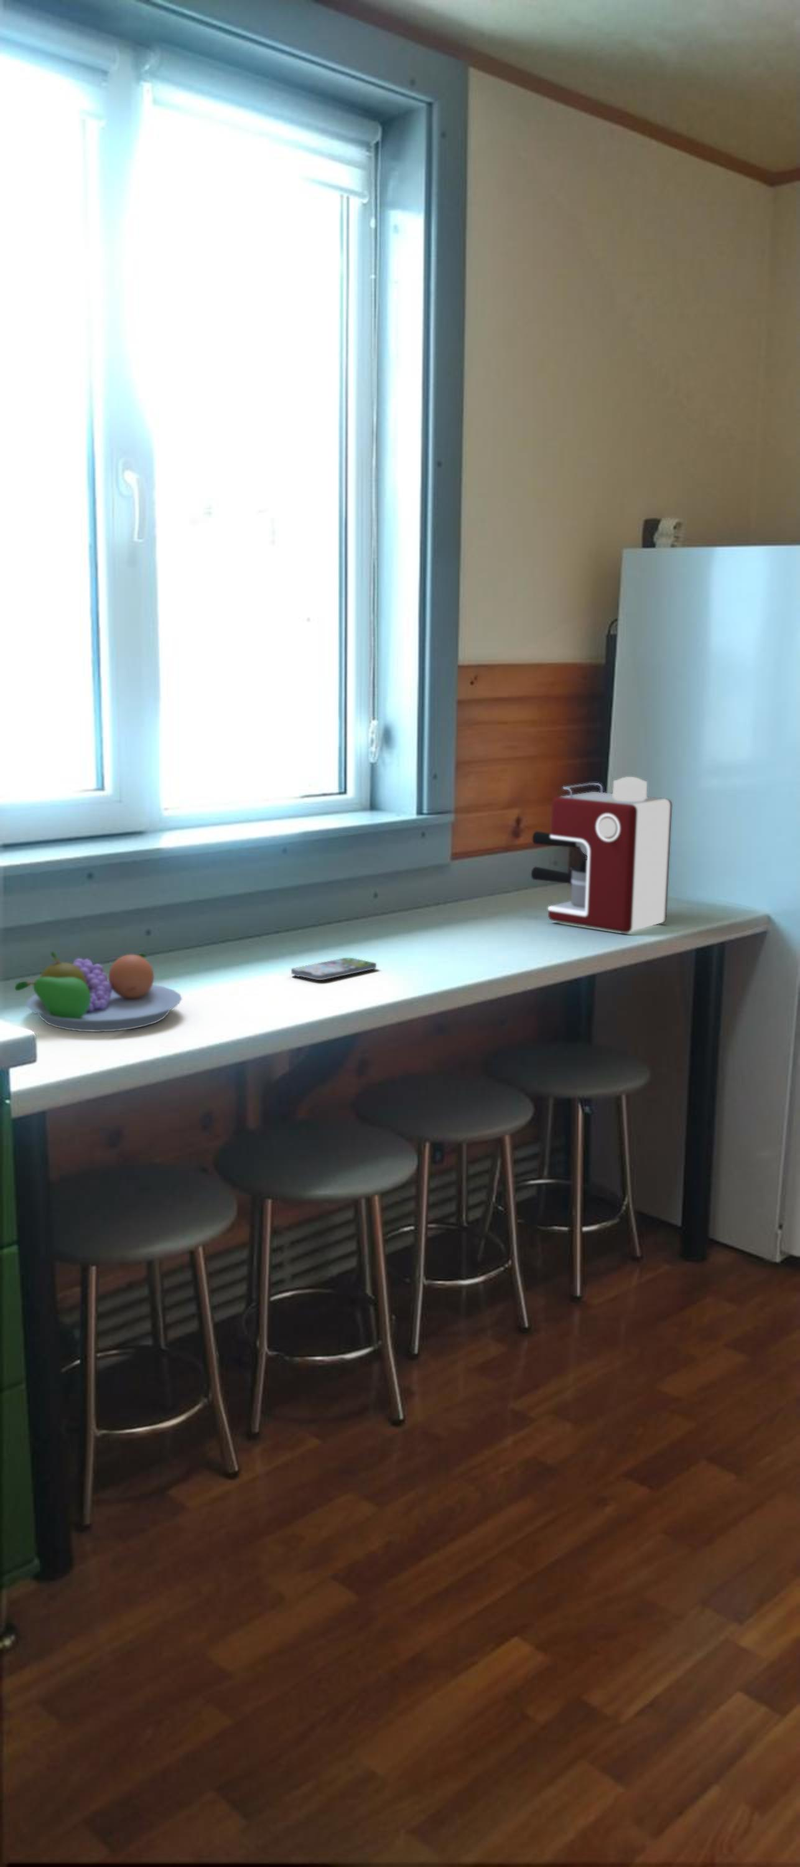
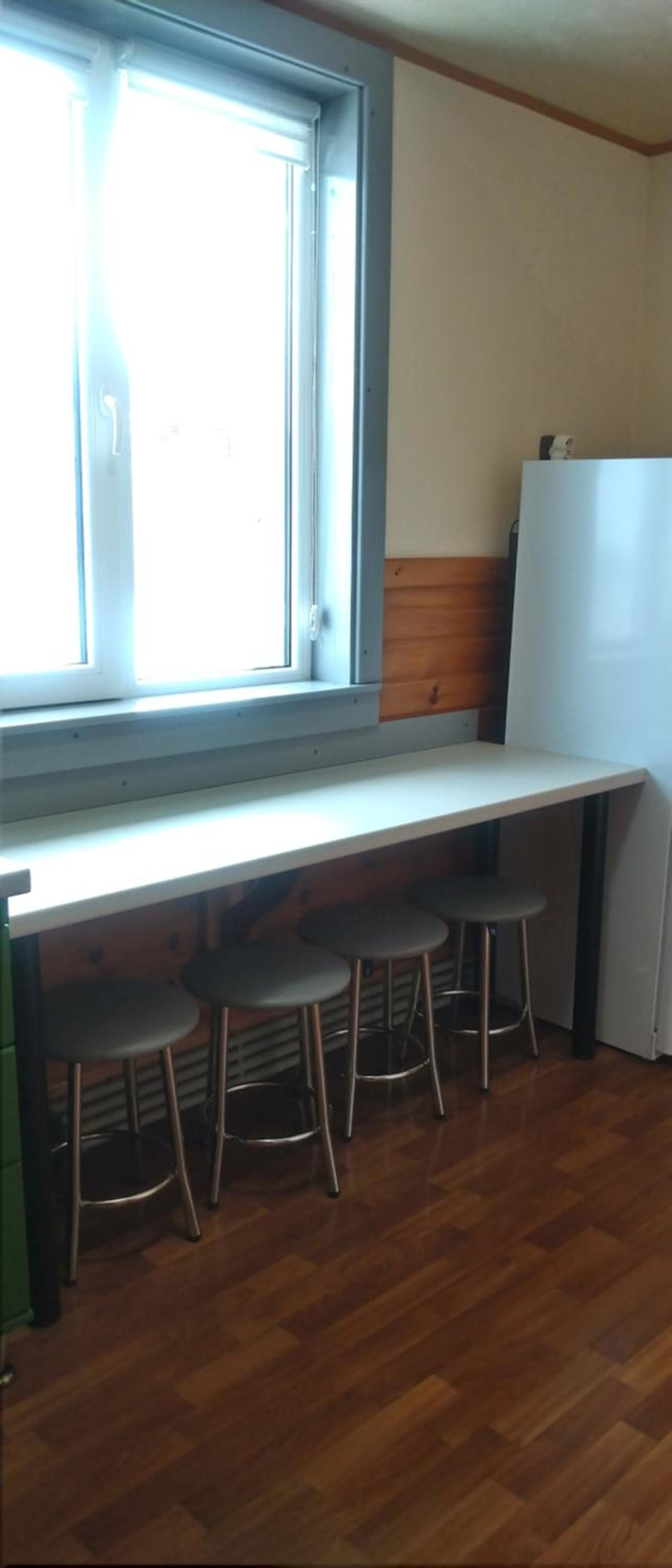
- fruit bowl [14,951,183,1032]
- smartphone [290,957,377,981]
- coffee maker [531,776,673,934]
